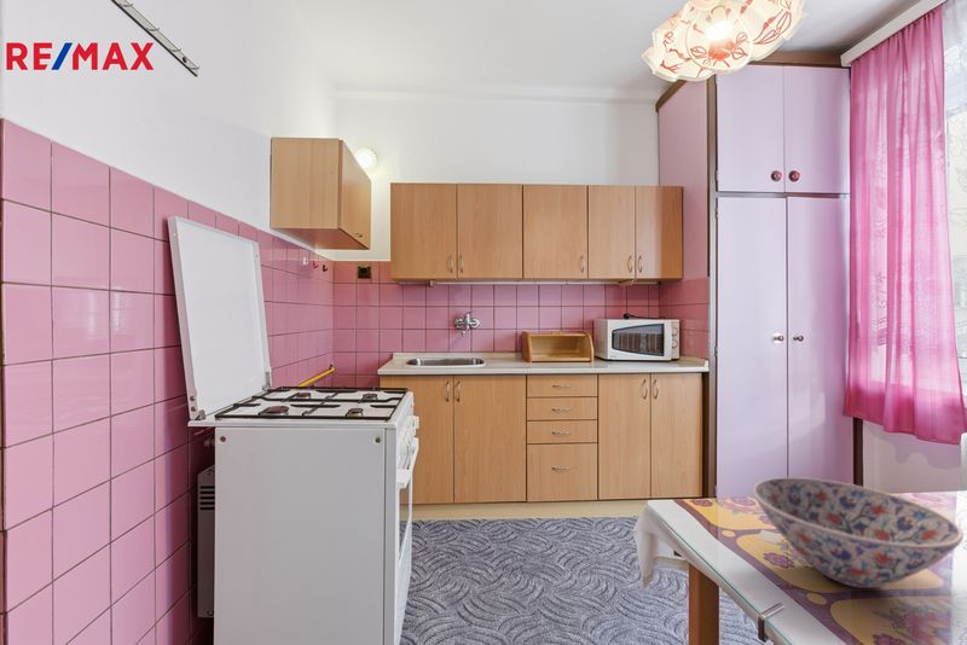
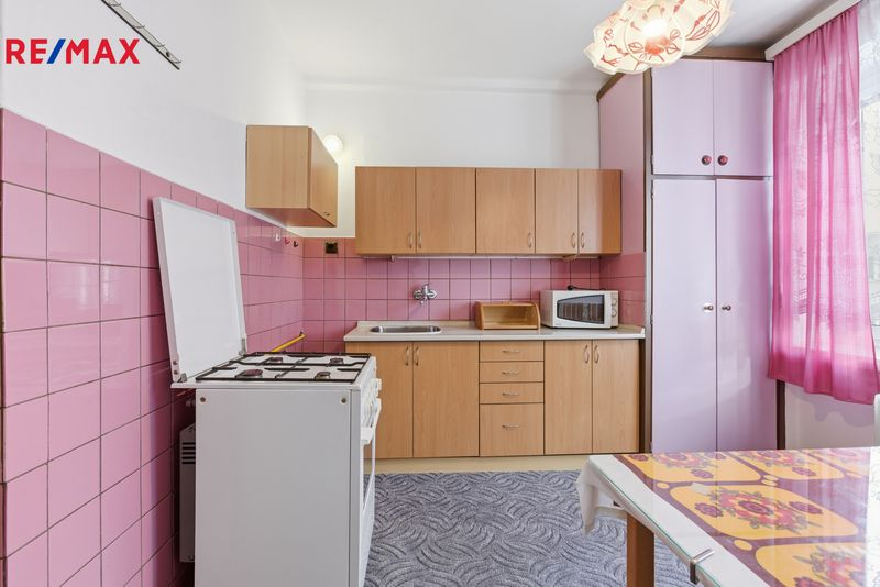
- bowl [752,476,965,589]
